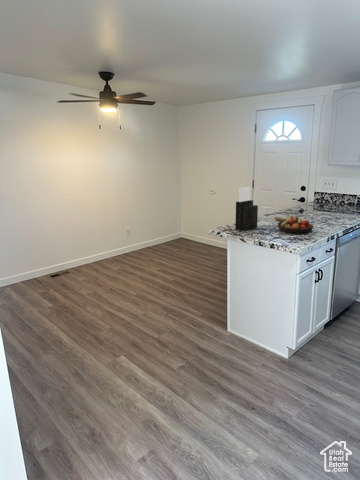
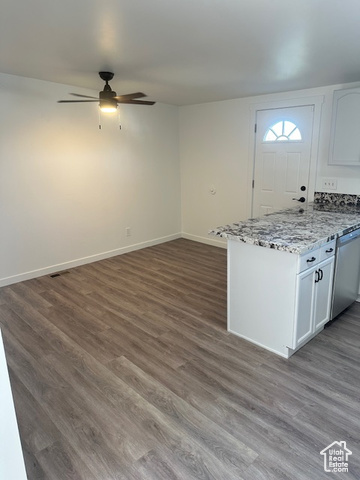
- knife block [234,186,259,232]
- fruit bowl [273,214,315,234]
